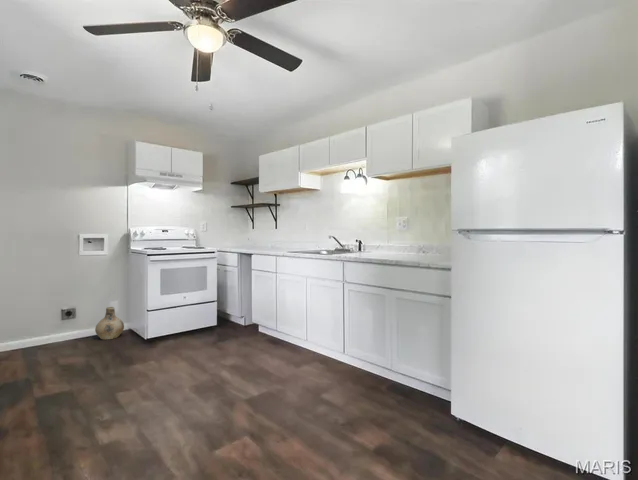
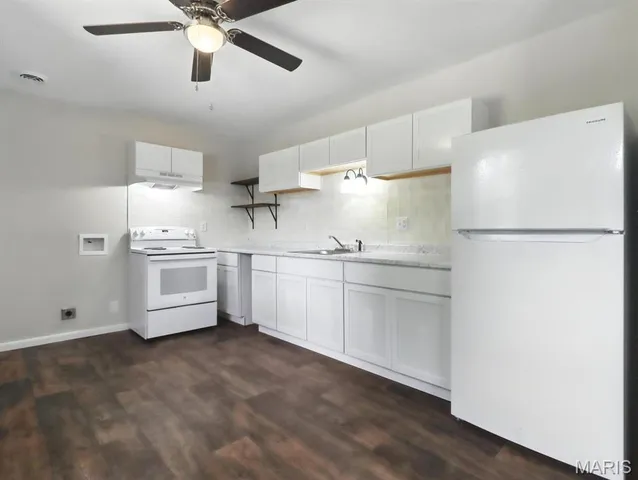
- ceramic jug [94,306,125,340]
